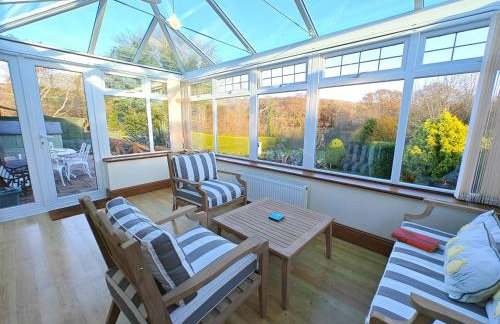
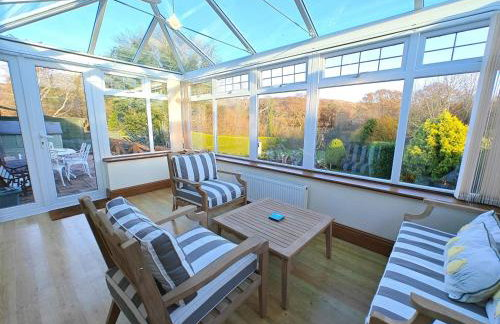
- hardback book [390,227,441,253]
